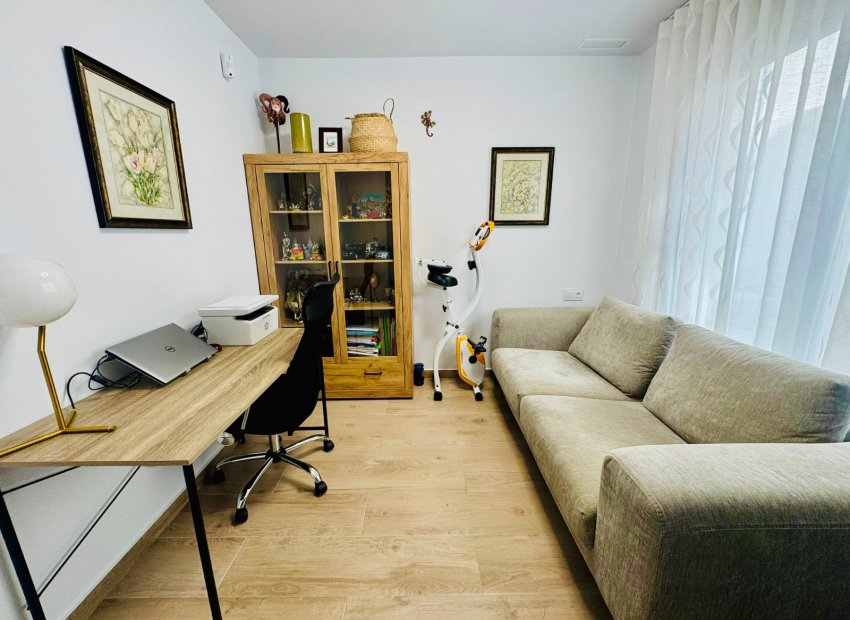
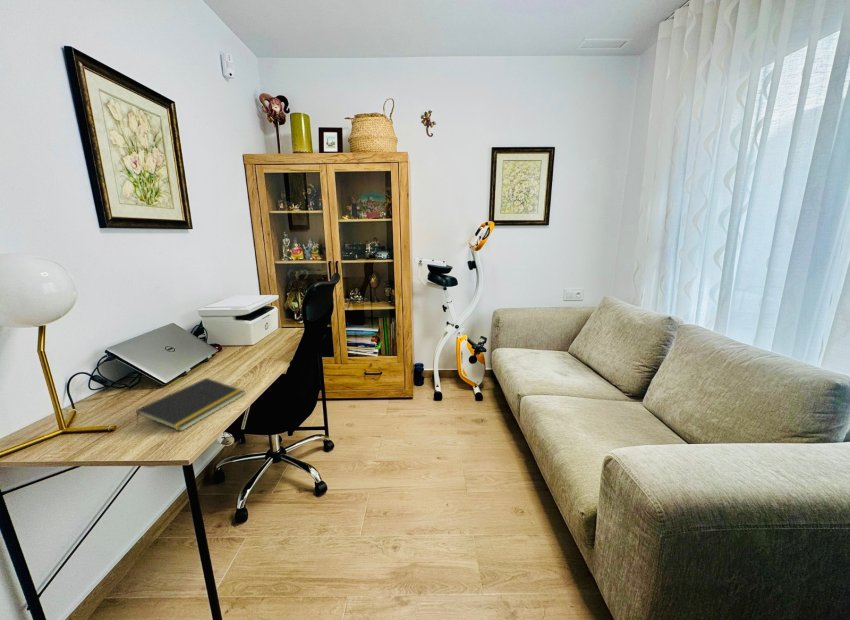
+ notepad [135,377,246,432]
